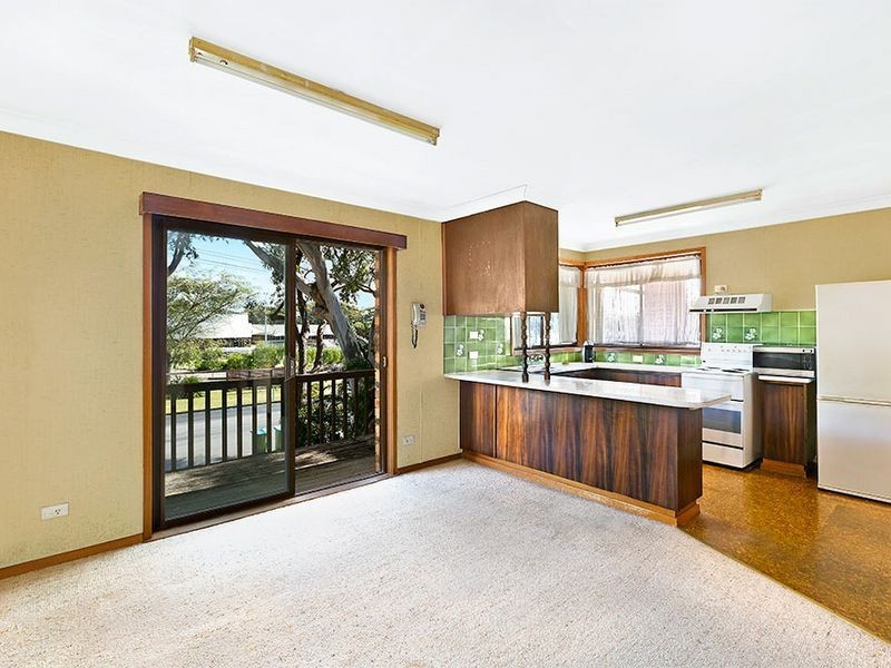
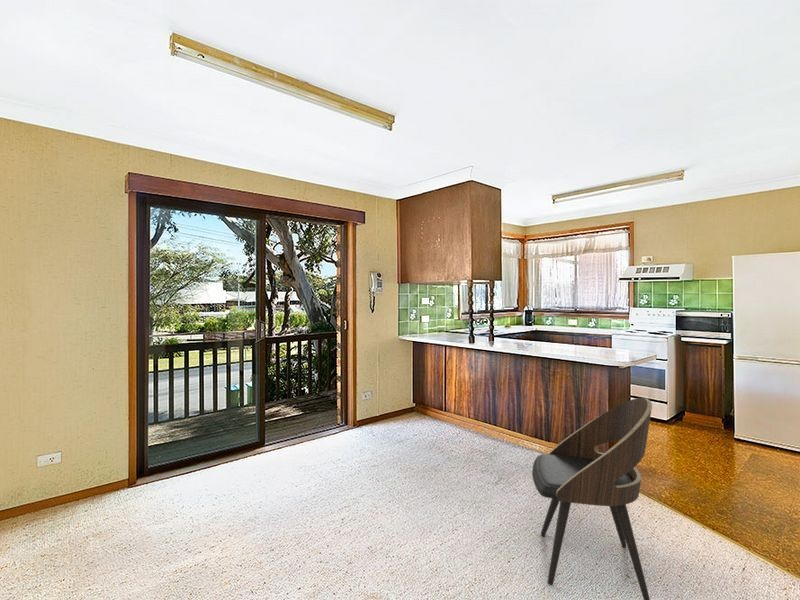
+ dining chair [531,397,653,600]
